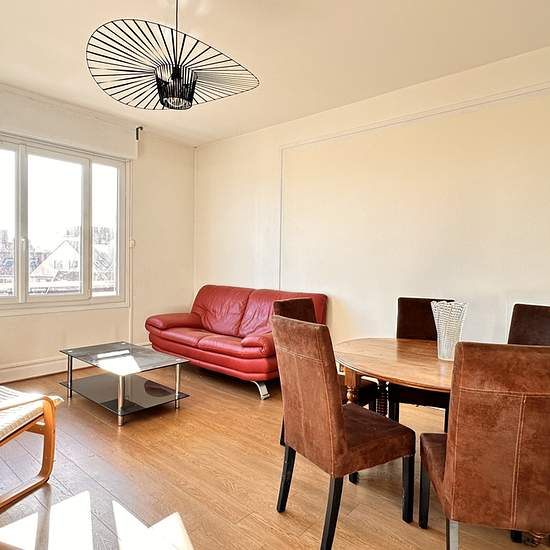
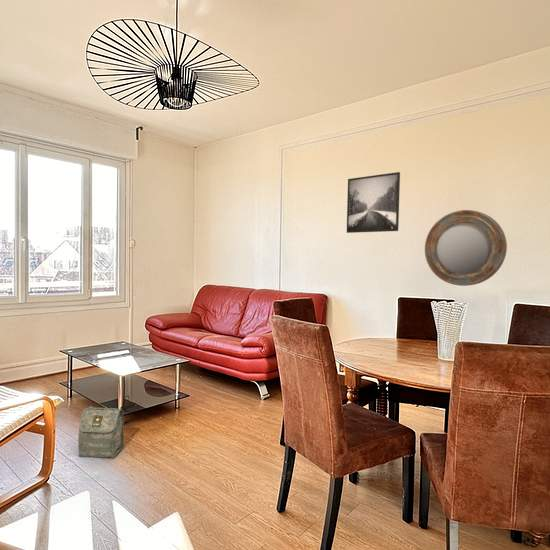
+ home mirror [424,209,508,287]
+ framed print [346,171,401,234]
+ bag [77,405,125,459]
